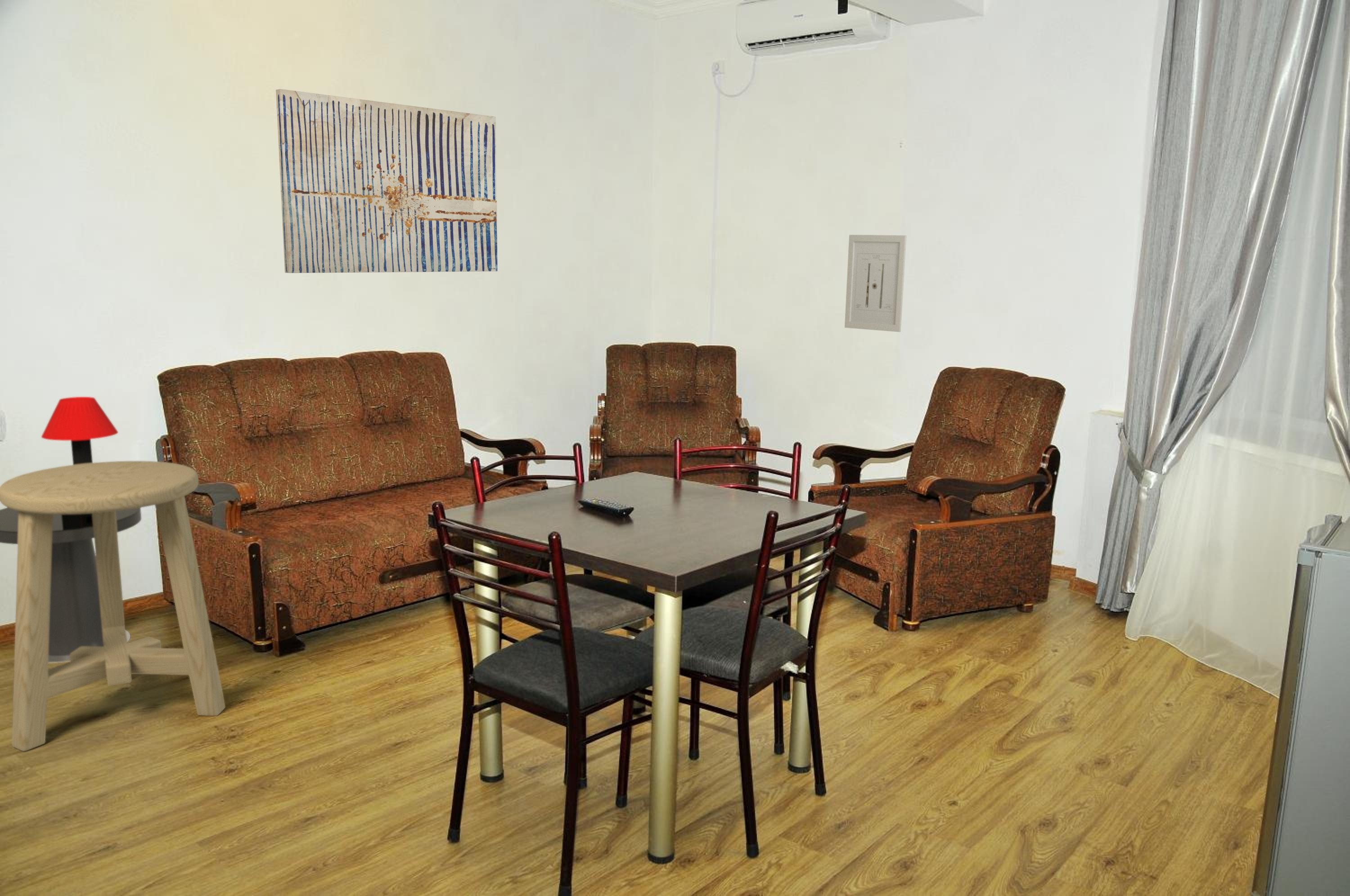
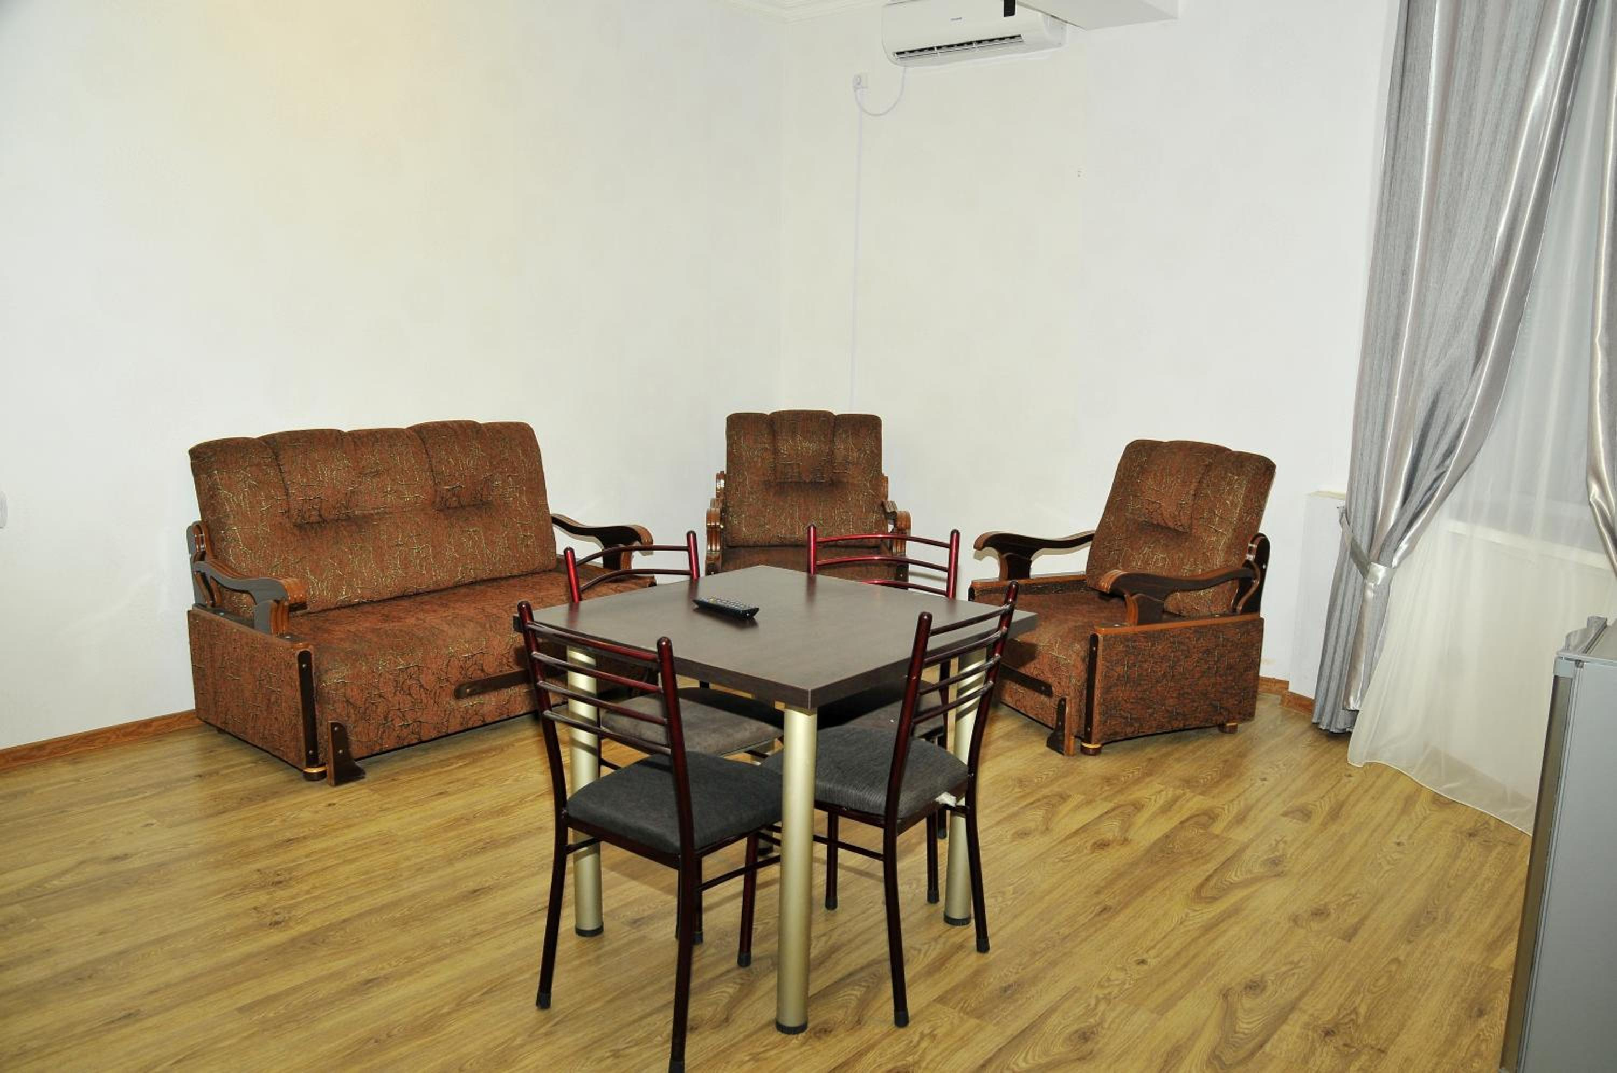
- side table [0,507,142,663]
- wall art [844,234,907,332]
- wall art [275,89,498,273]
- table lamp [41,396,119,465]
- stool [0,461,226,752]
